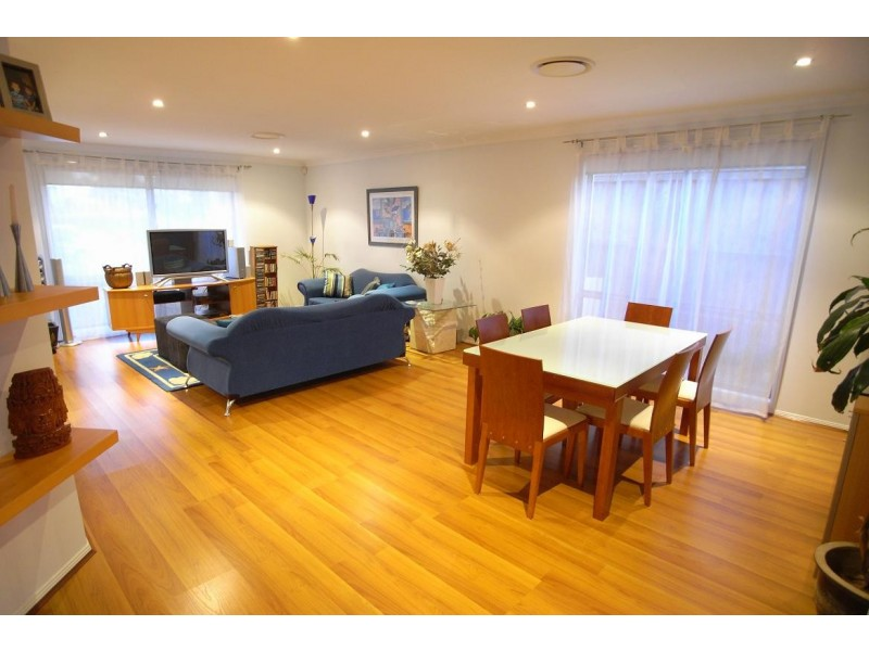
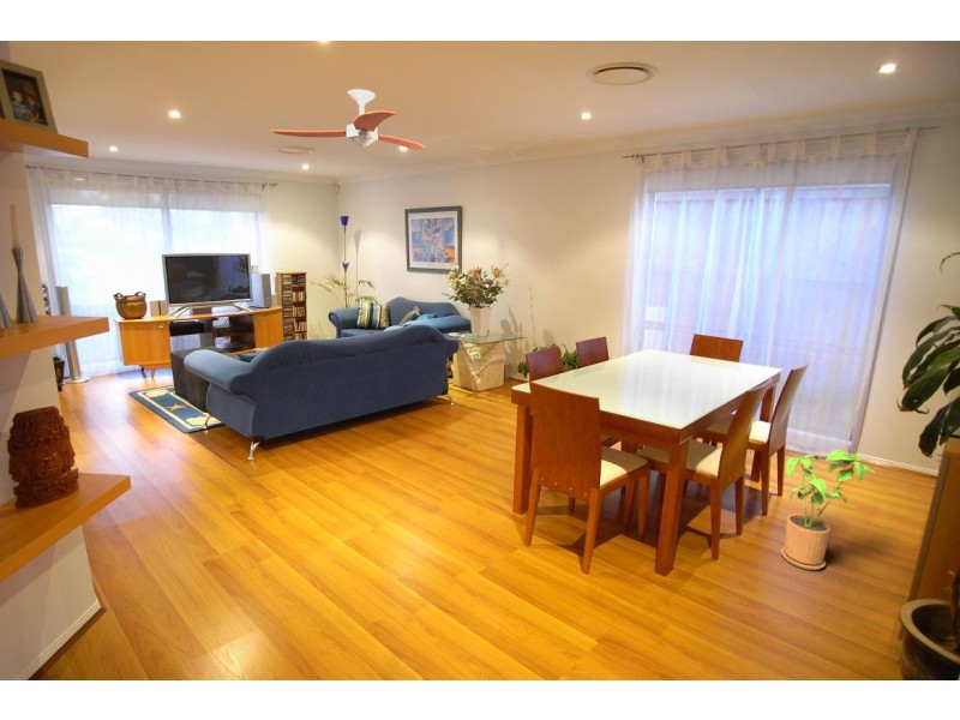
+ ceiling fan [269,88,426,152]
+ house plant [780,449,877,571]
